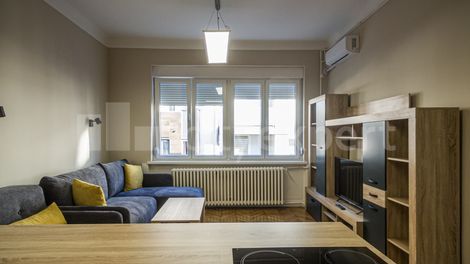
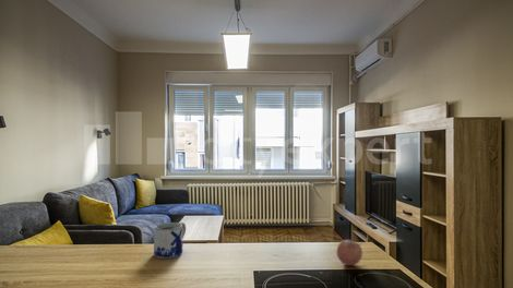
+ mug [153,221,187,260]
+ fruit [335,239,363,266]
